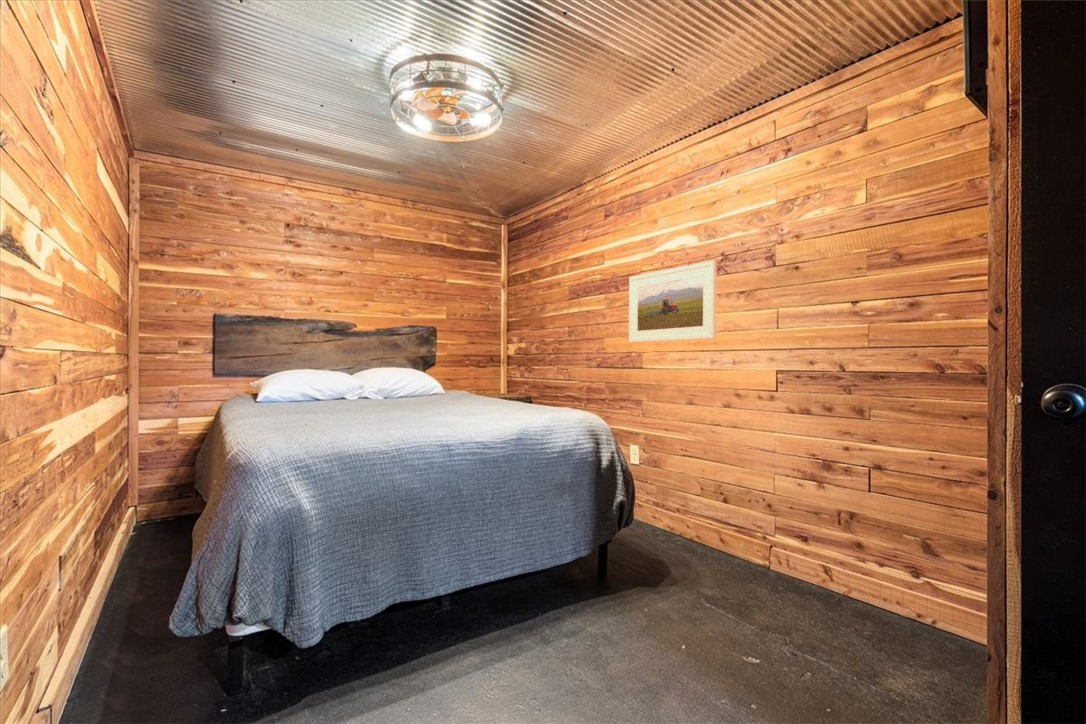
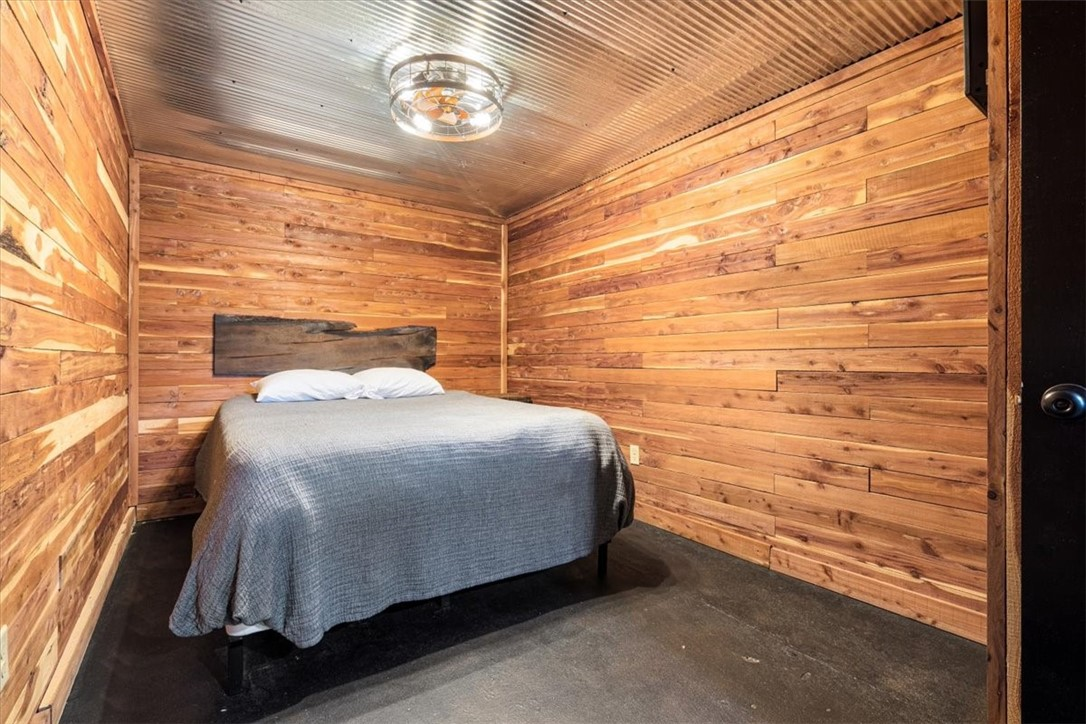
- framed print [628,259,717,344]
